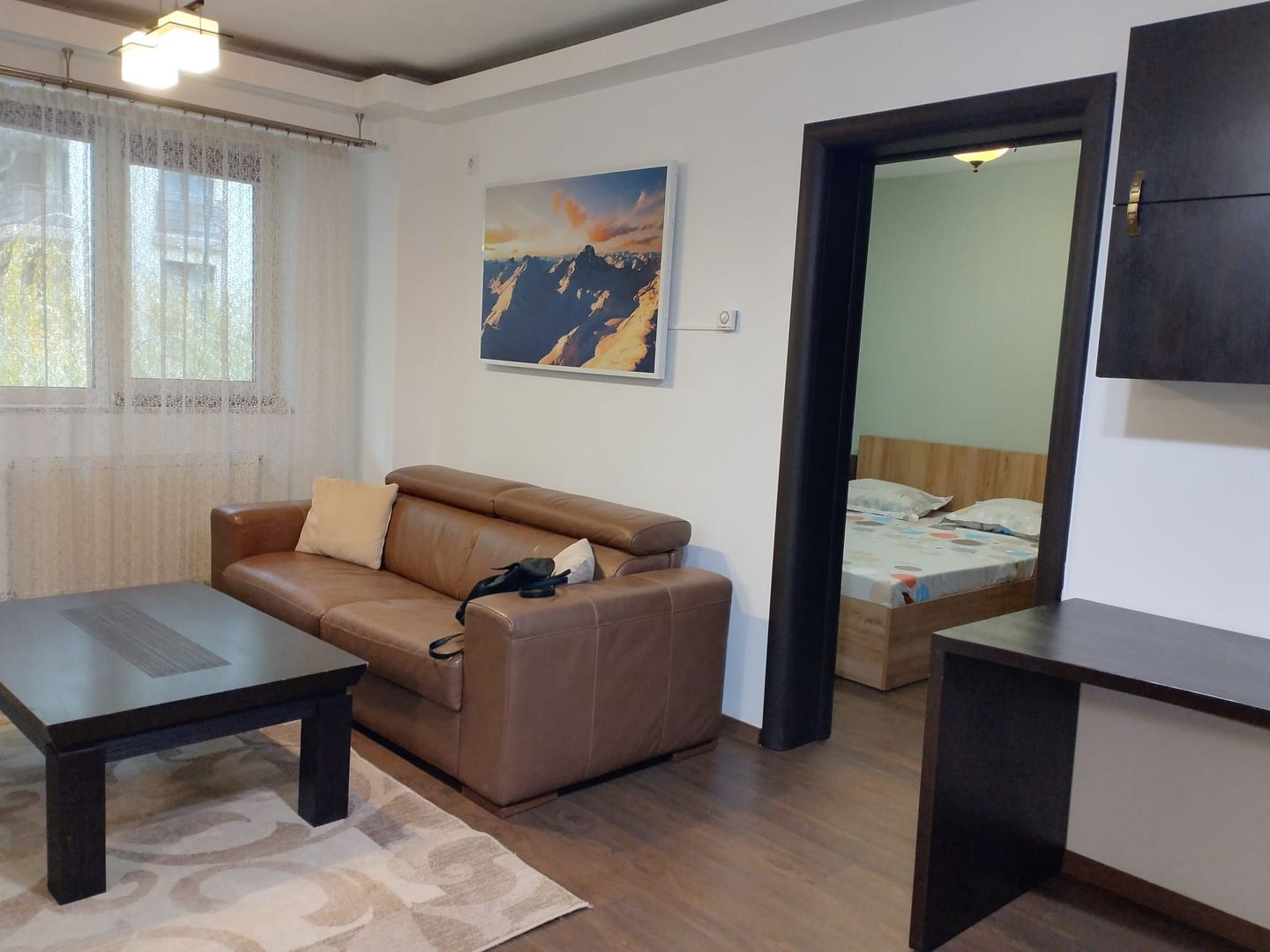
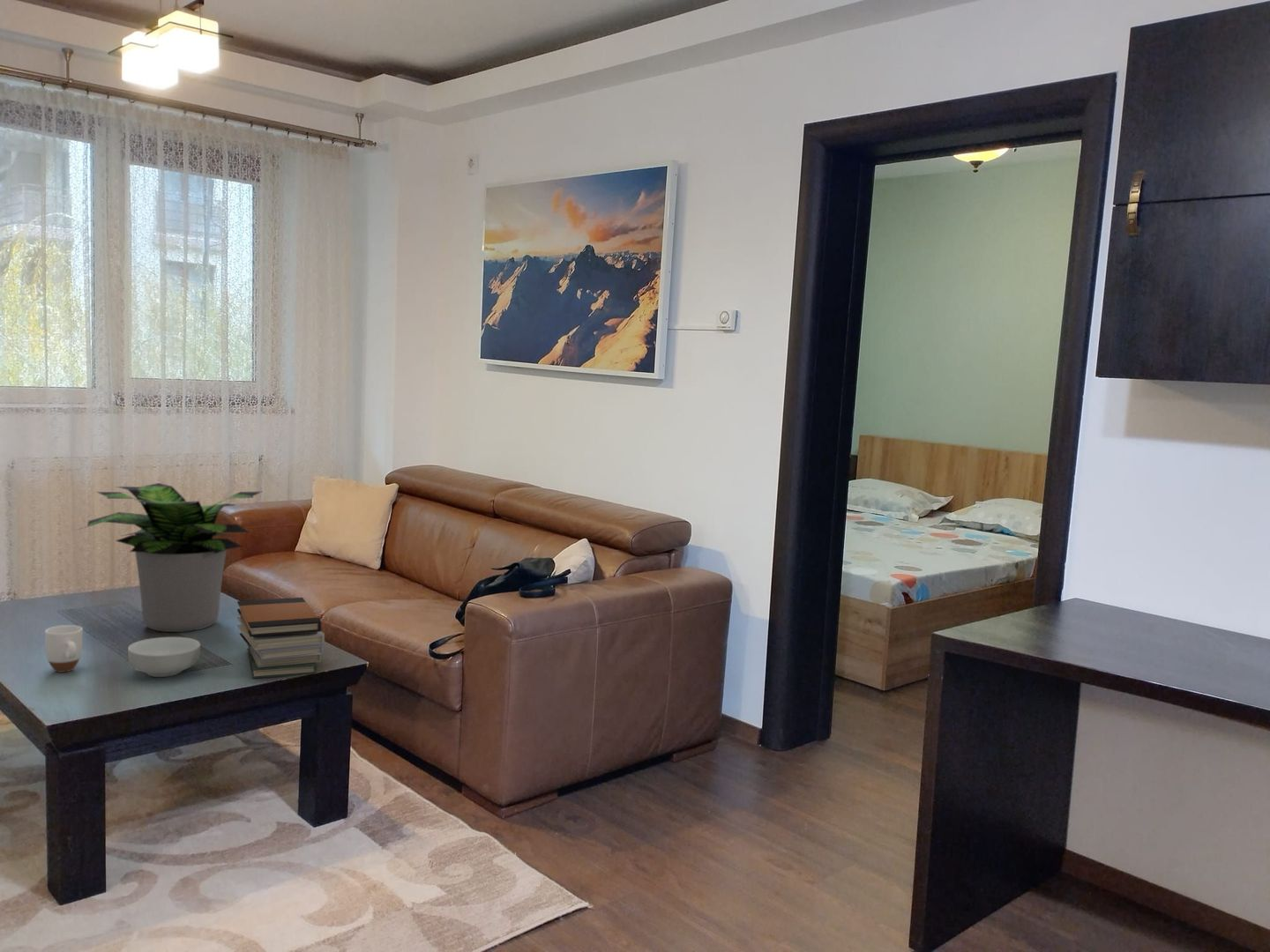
+ book stack [236,597,325,679]
+ cereal bowl [127,636,201,678]
+ potted plant [74,482,262,633]
+ mug [44,624,84,673]
